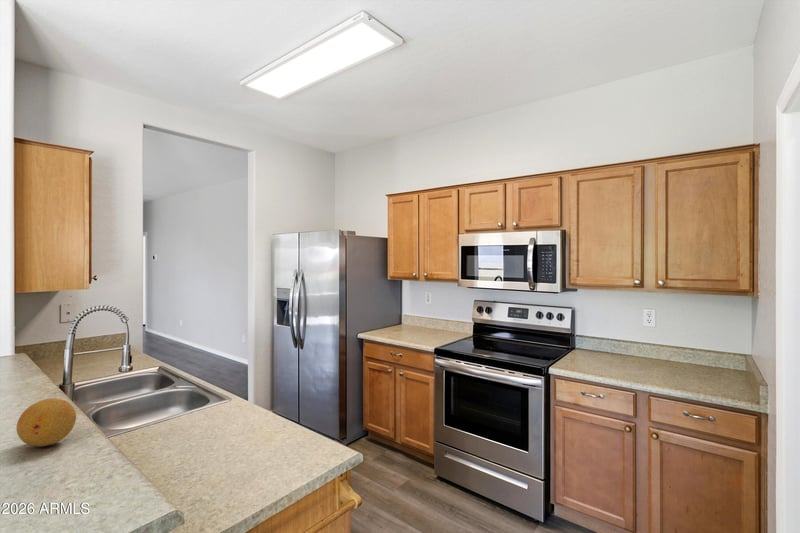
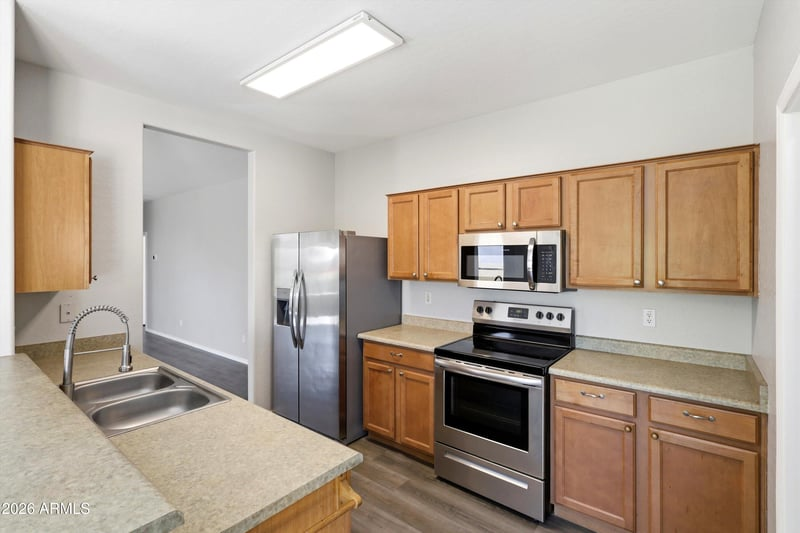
- fruit [16,397,77,447]
